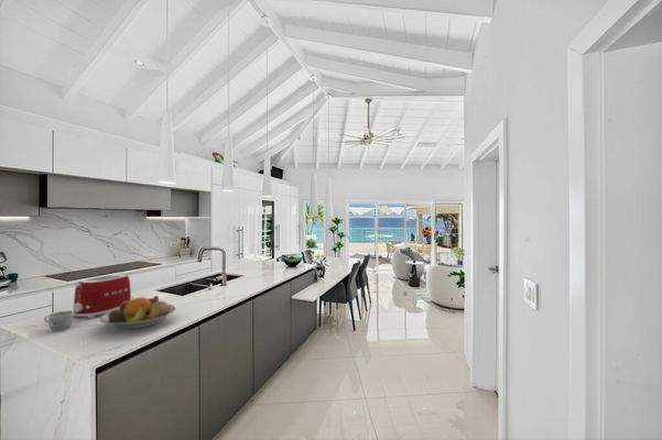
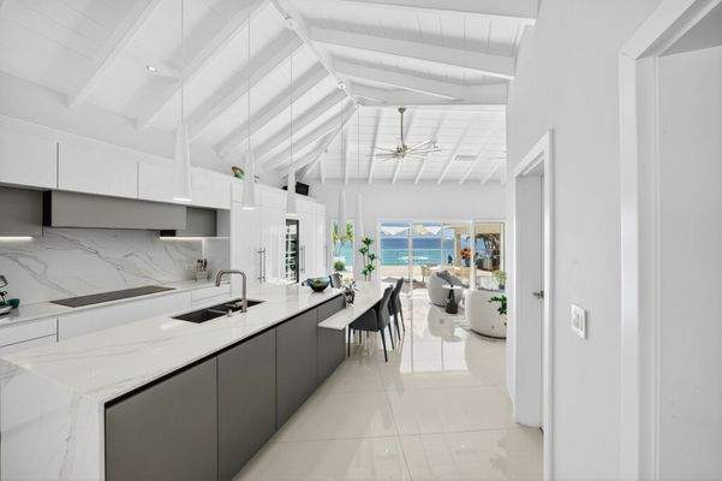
- mug [43,310,74,332]
- fruit bowl [99,295,178,330]
- toaster [72,274,132,319]
